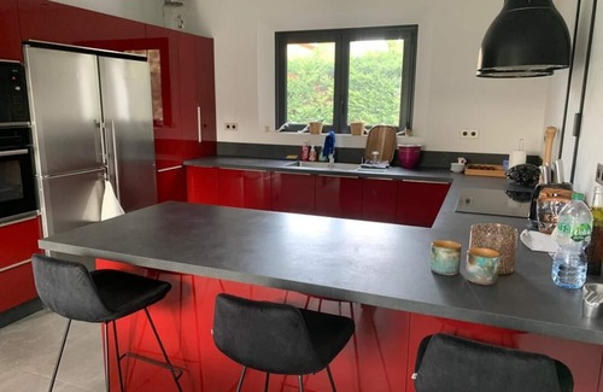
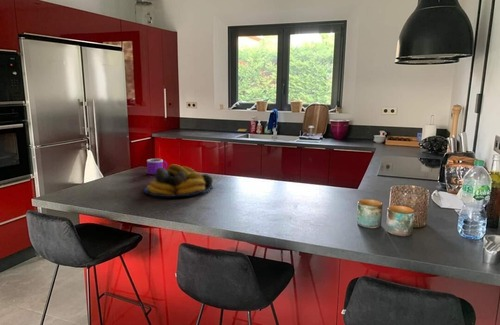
+ mug [146,158,168,176]
+ fruit bowl [143,164,214,198]
